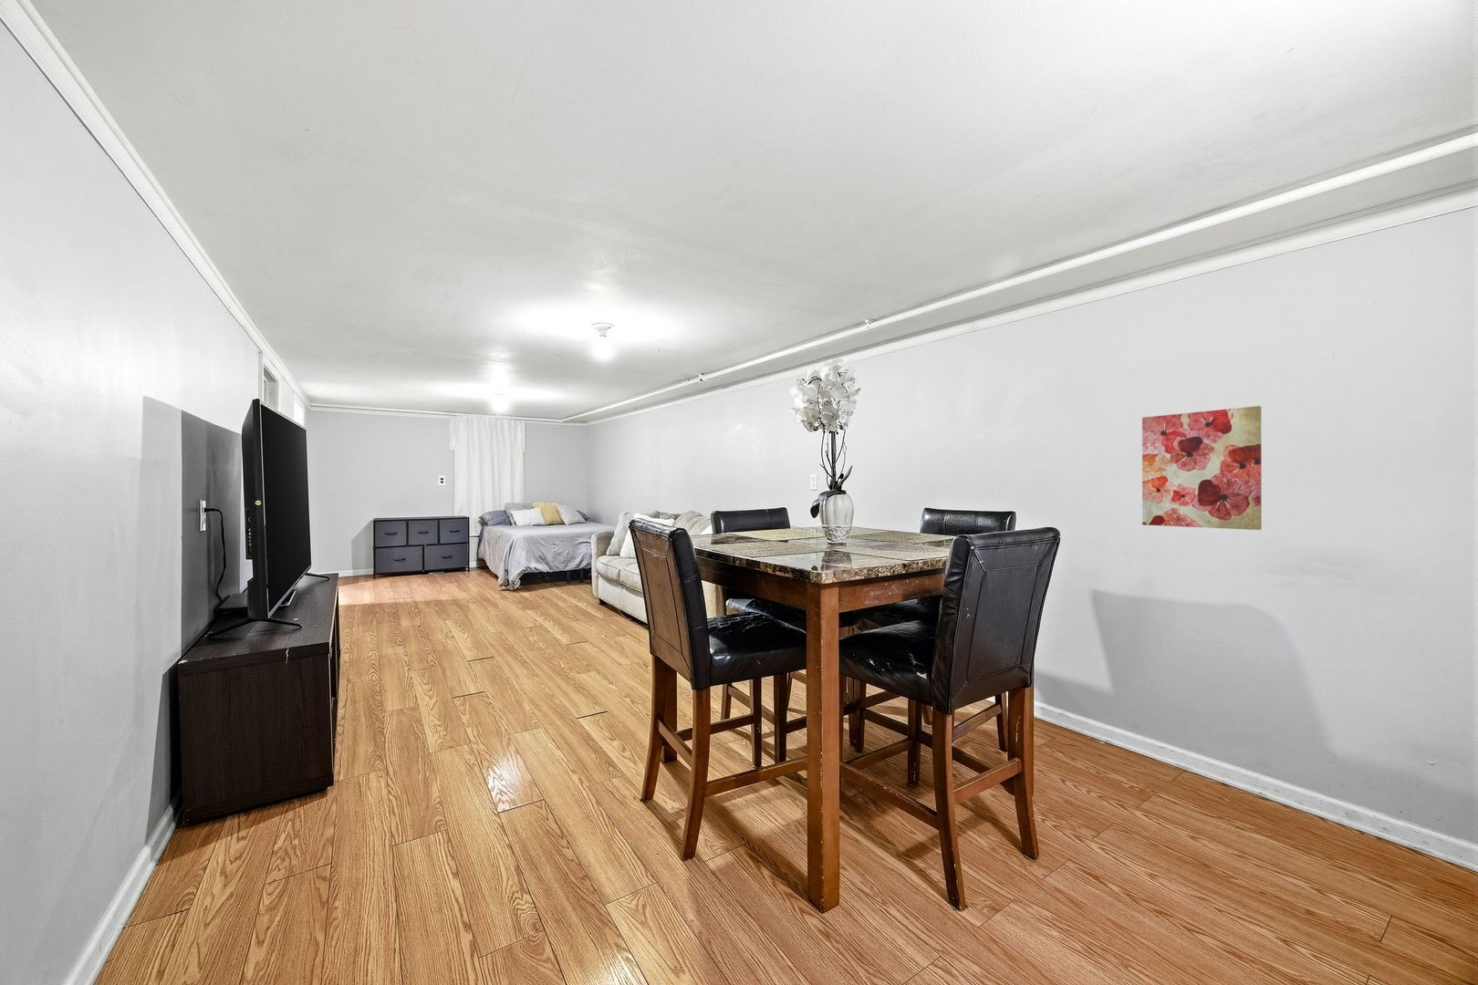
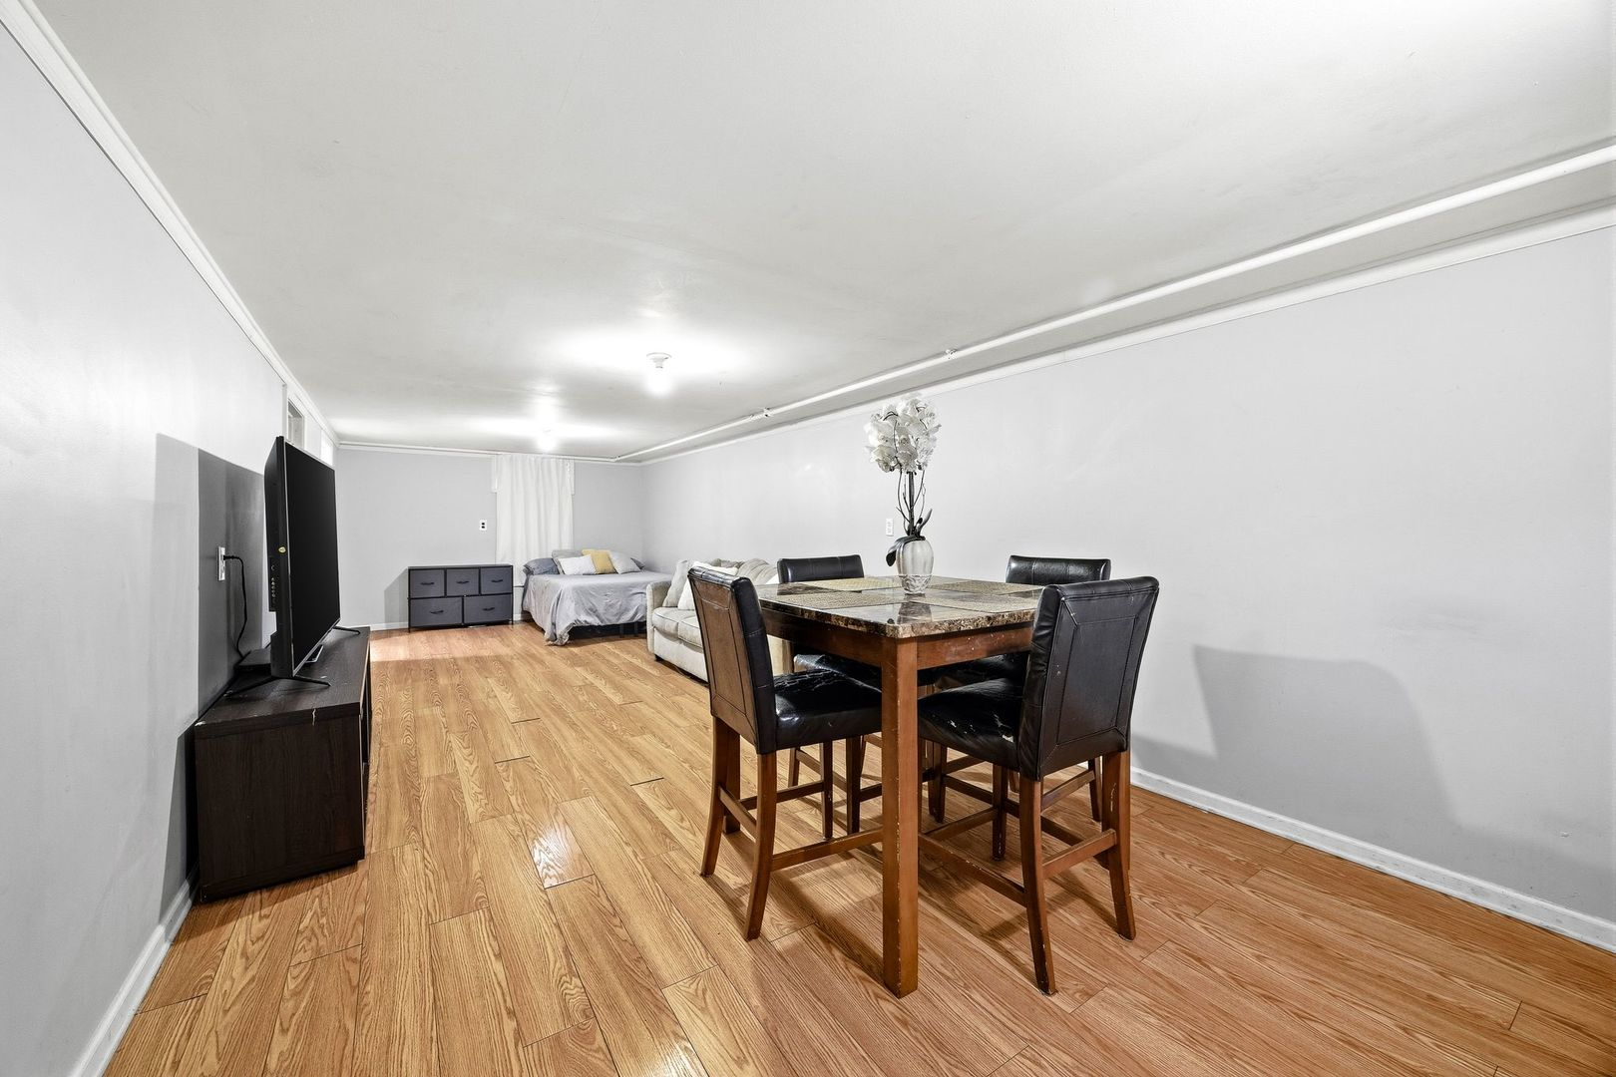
- wall art [1141,405,1262,531]
